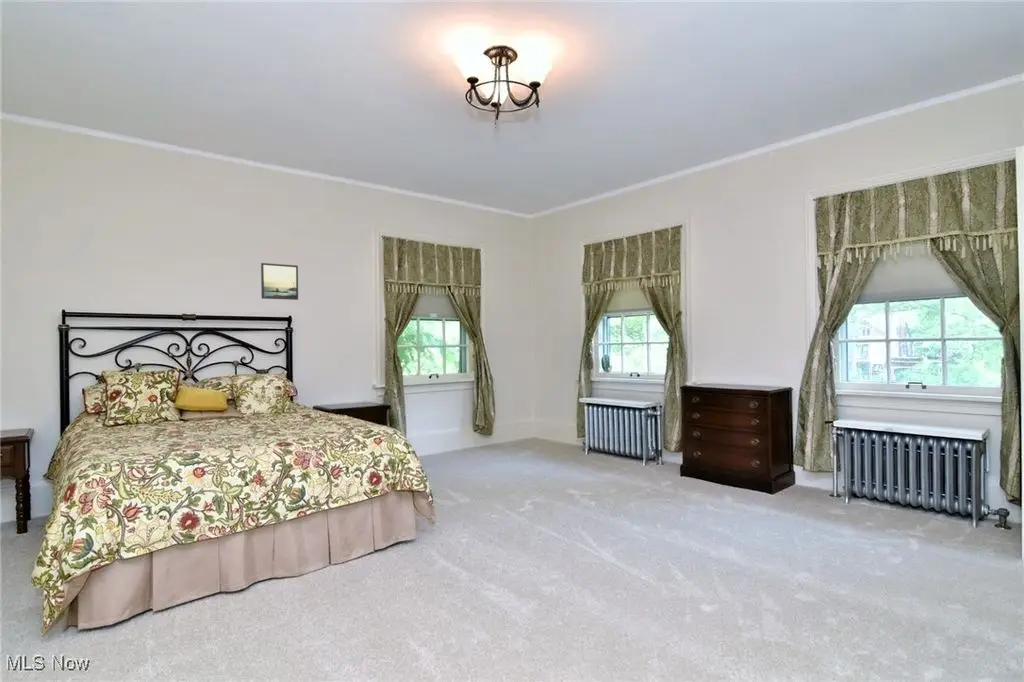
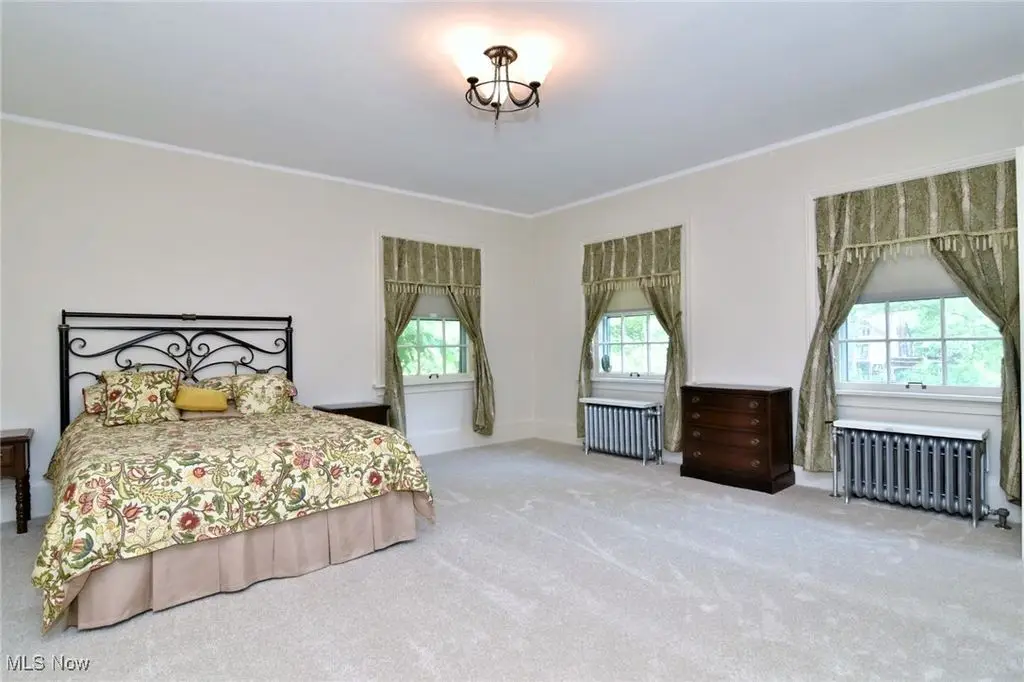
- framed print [260,262,299,301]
